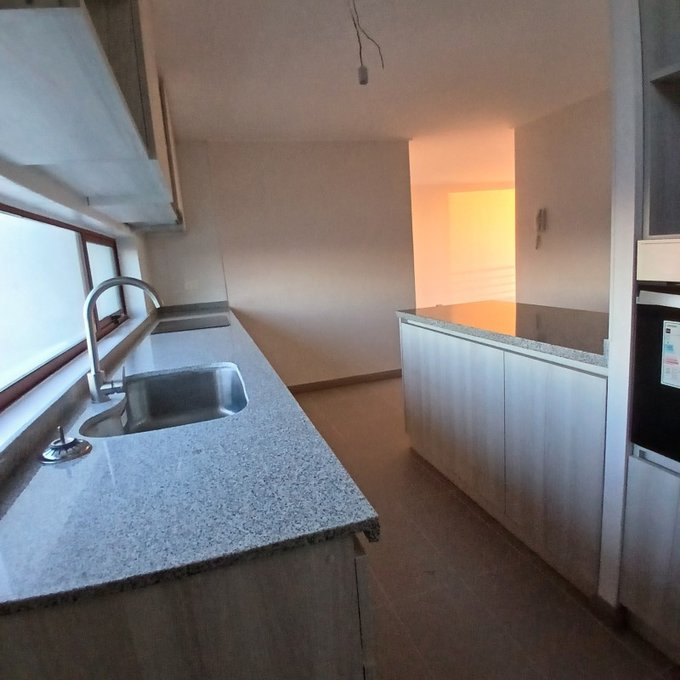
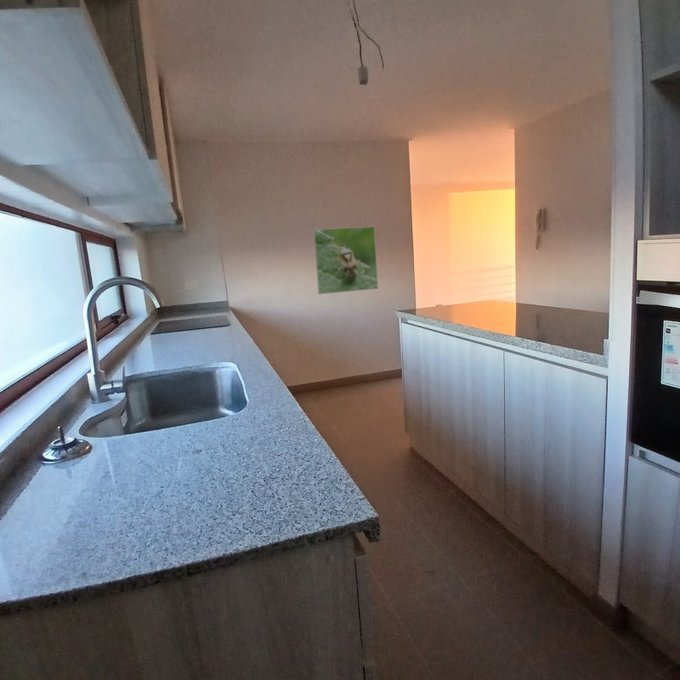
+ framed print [312,226,379,295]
